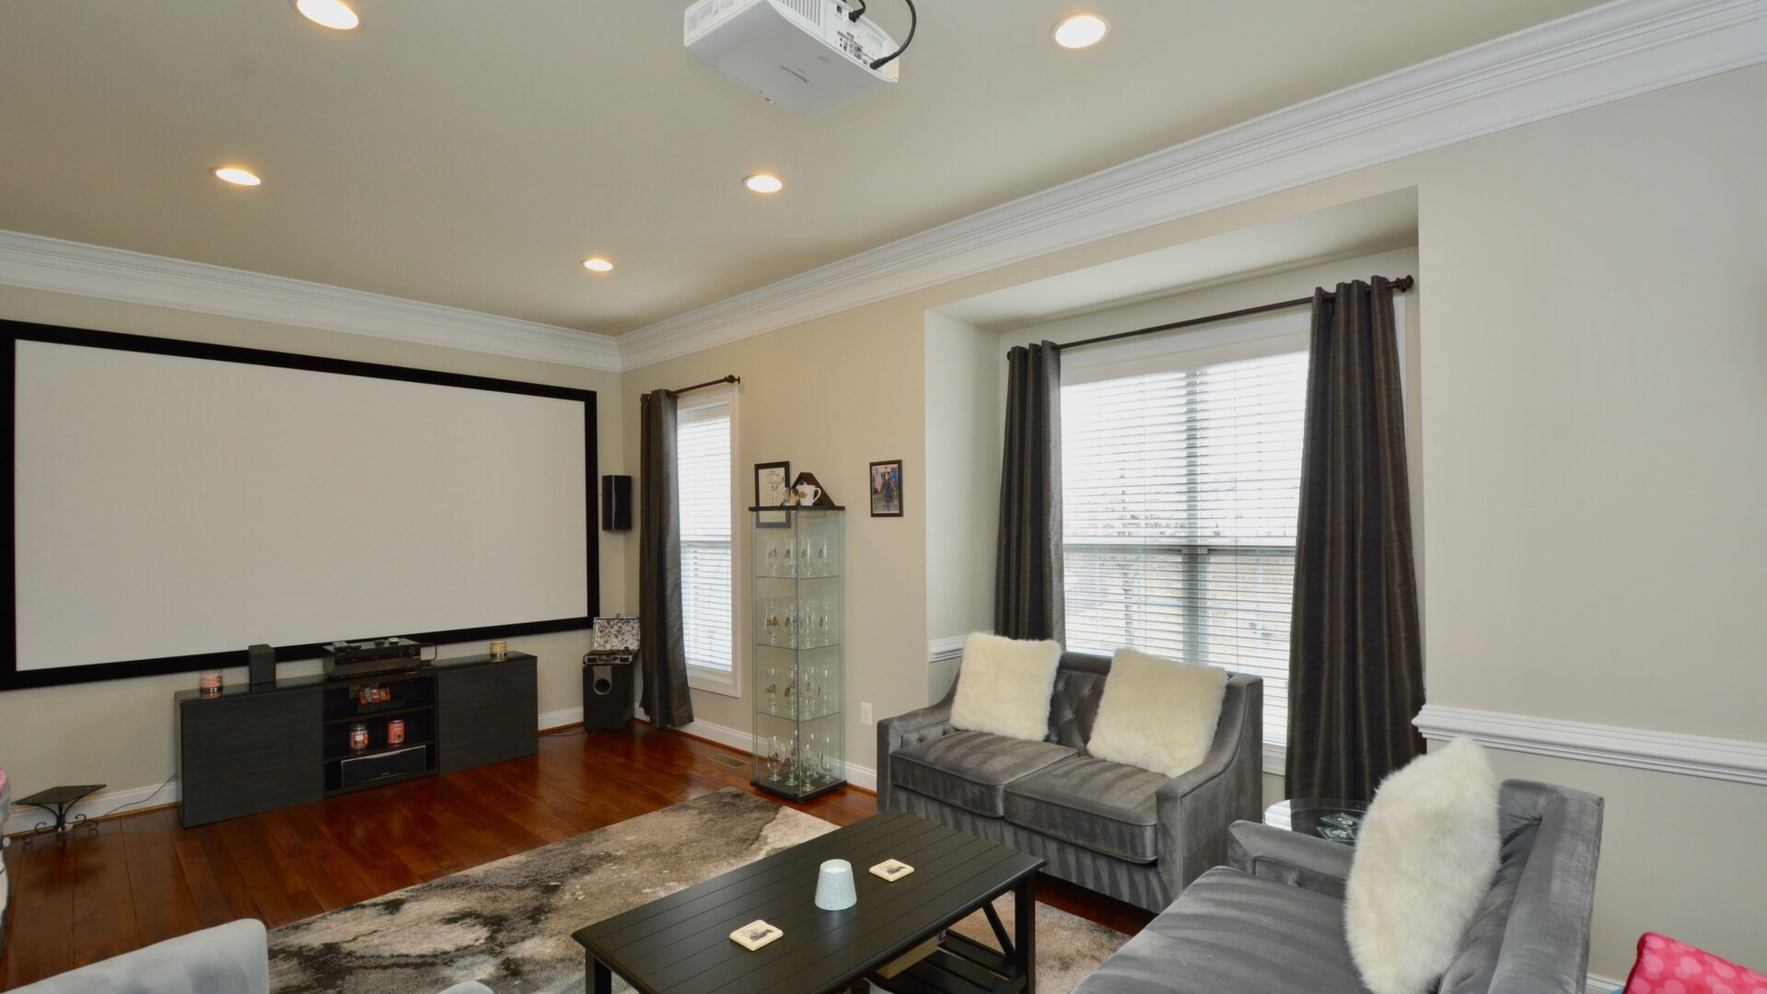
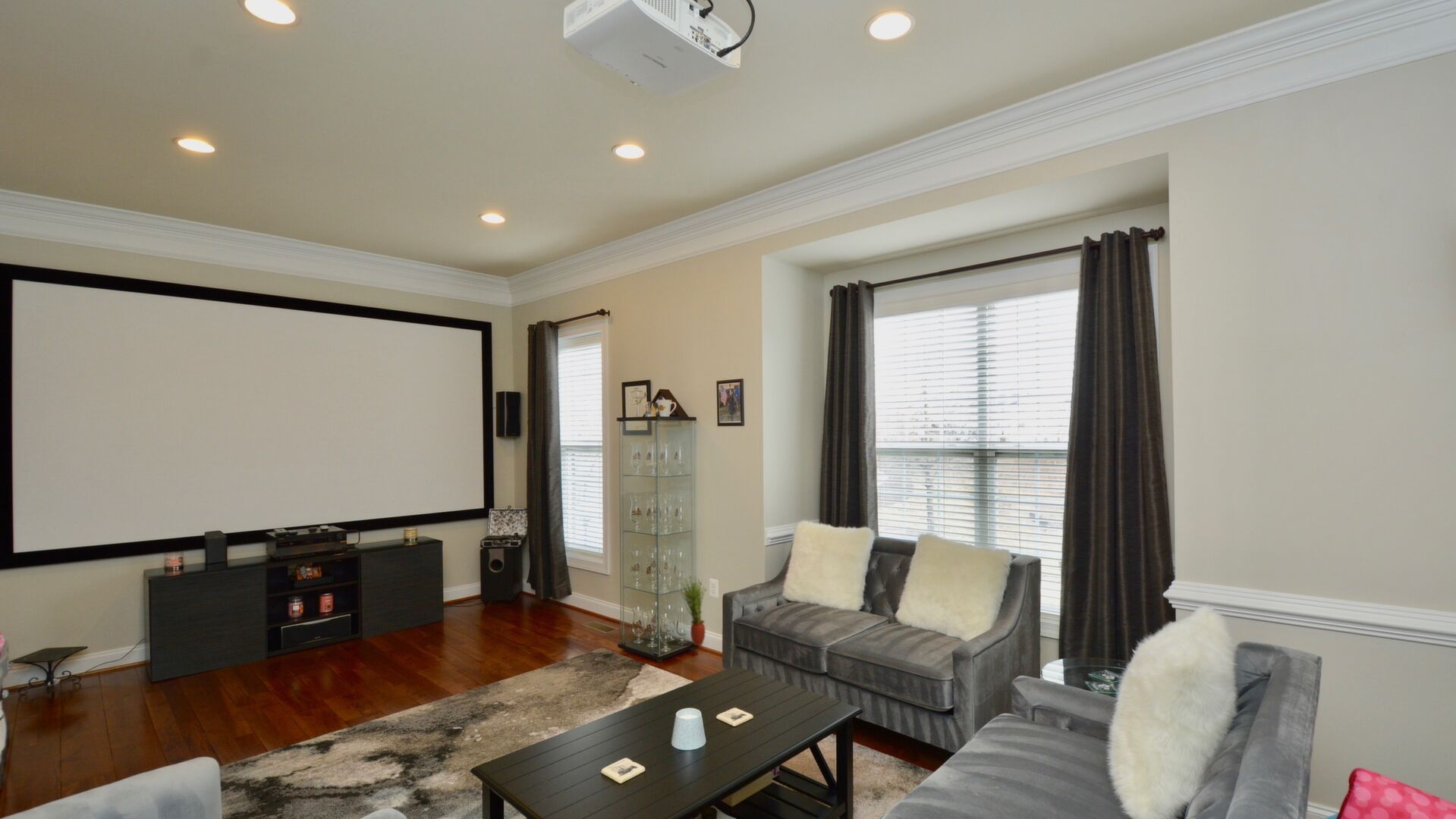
+ potted plant [680,575,707,647]
